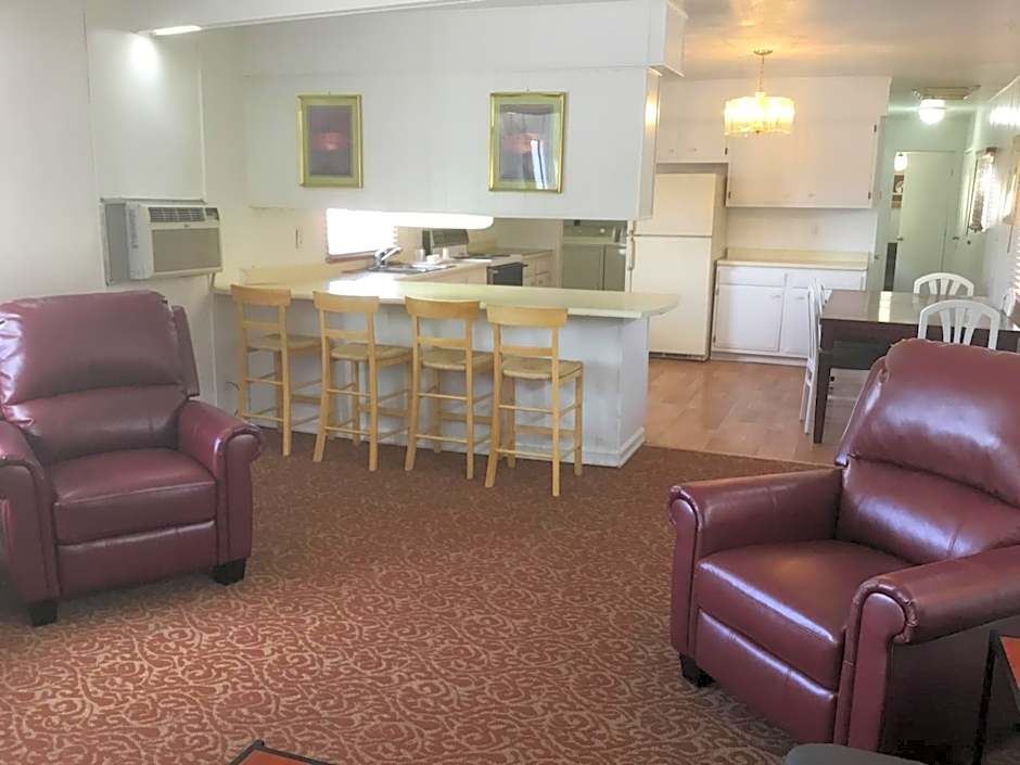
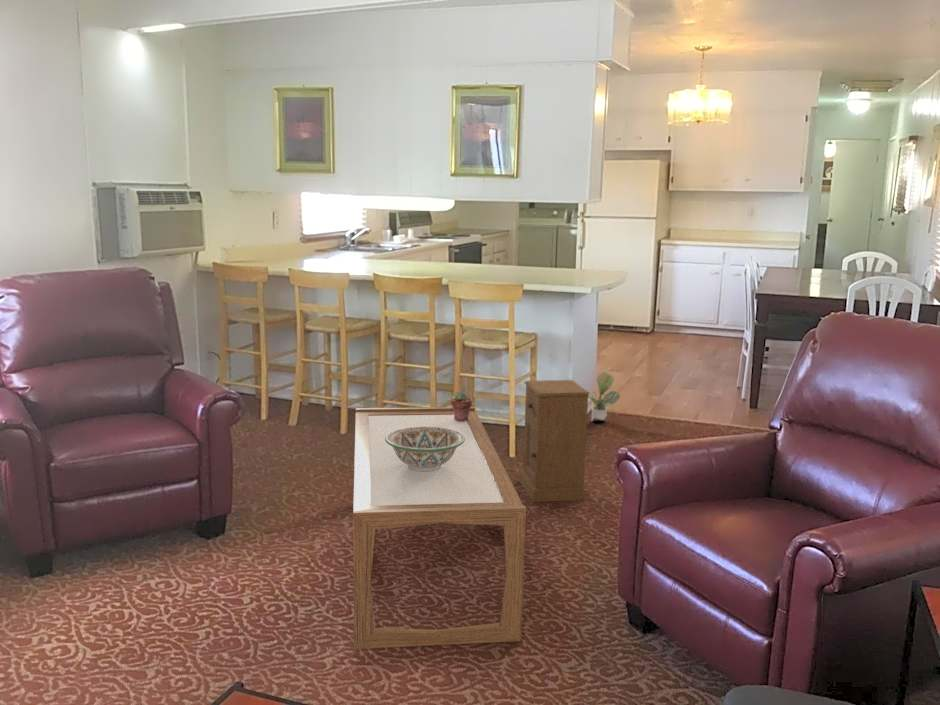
+ coffee table [352,406,527,650]
+ decorative bowl [385,426,465,472]
+ nightstand [518,379,589,503]
+ potted succulent [450,390,473,421]
+ potted plant [586,371,621,422]
